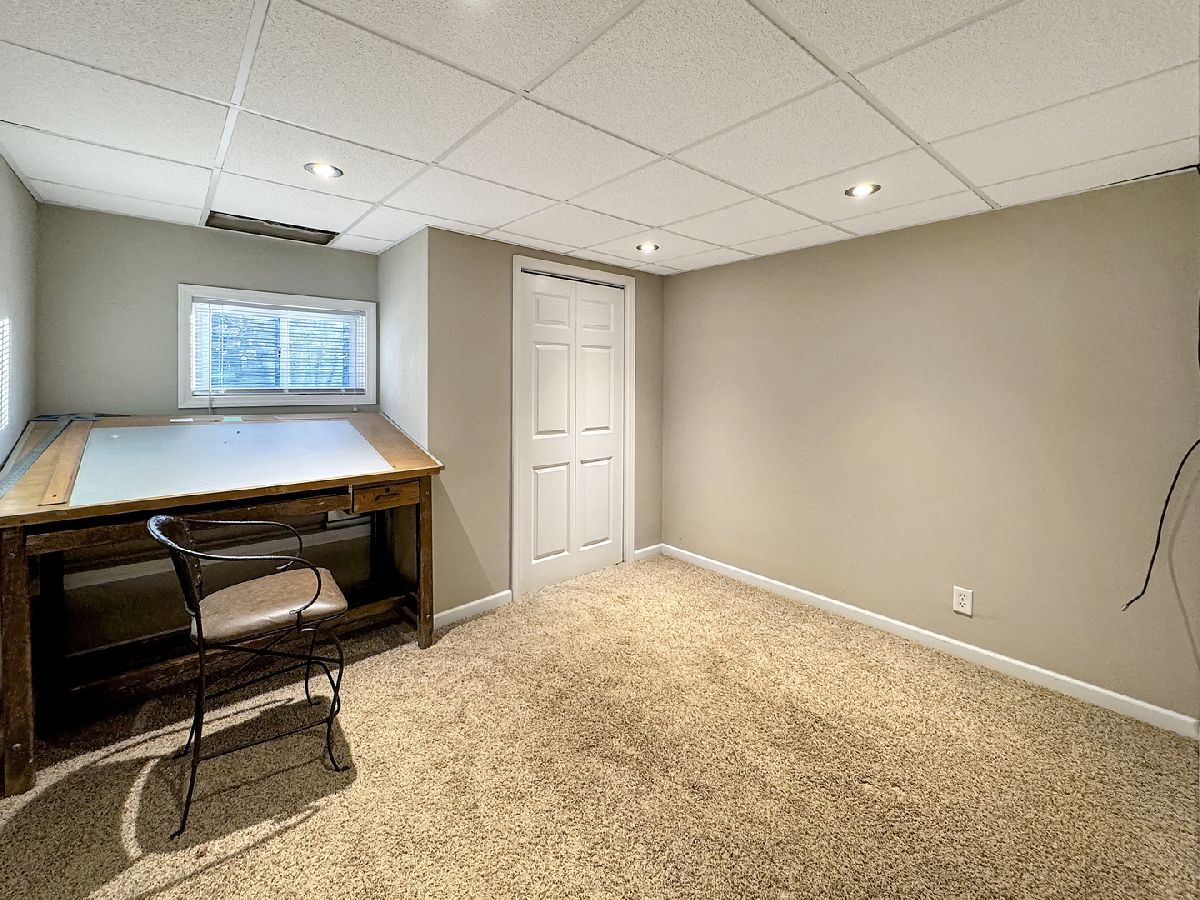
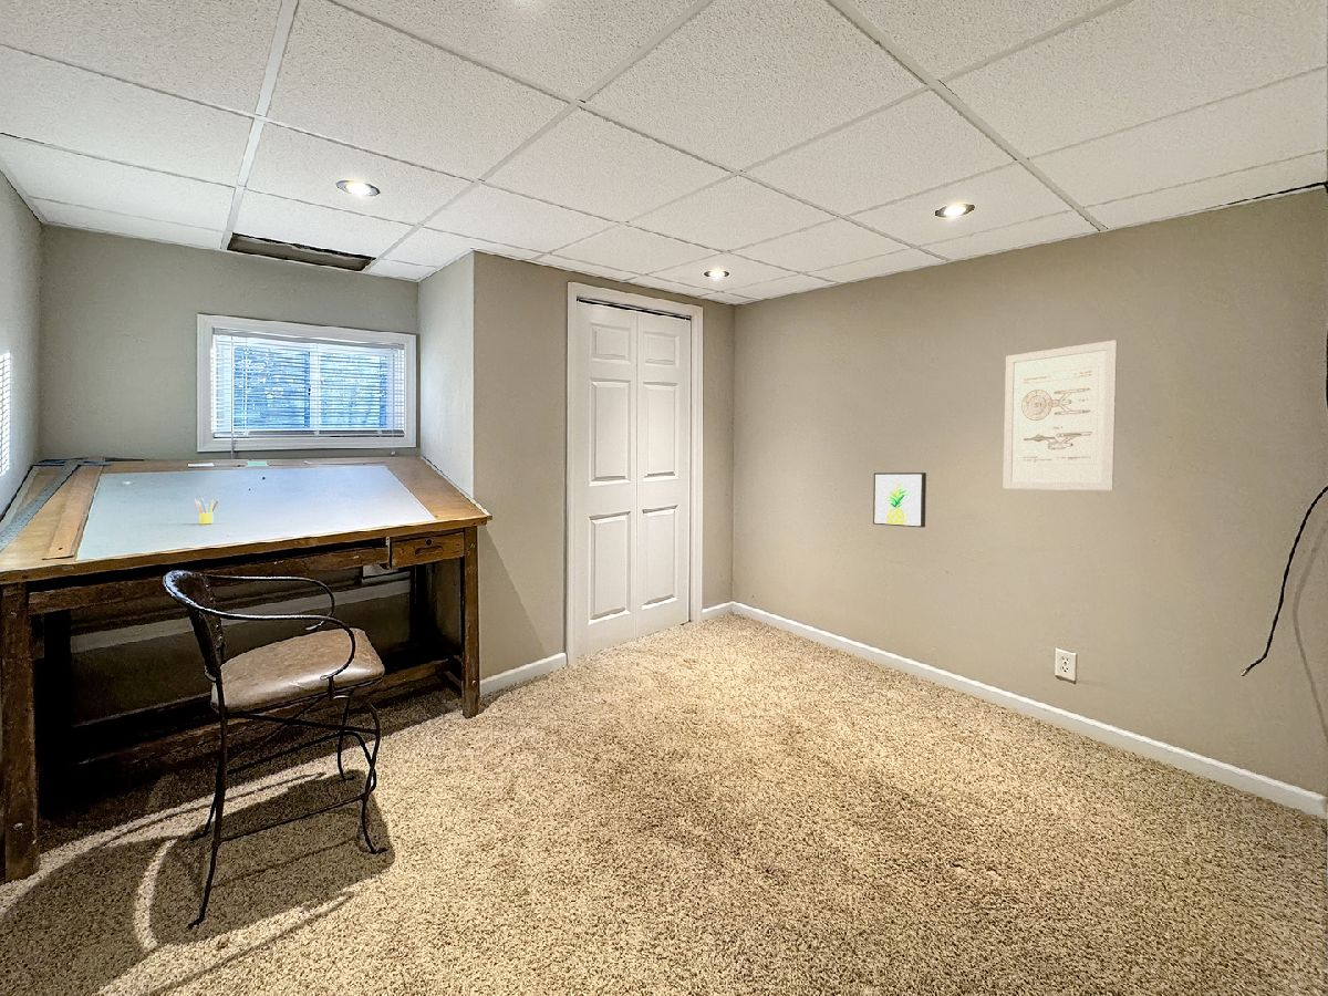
+ wall art [1002,339,1118,491]
+ wall art [872,471,927,529]
+ pencil box [194,498,220,525]
